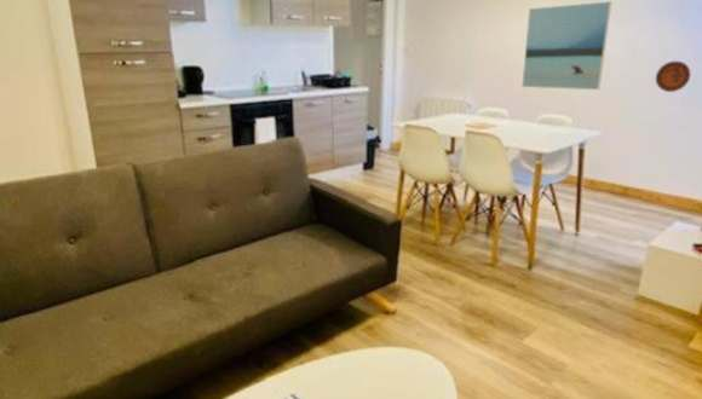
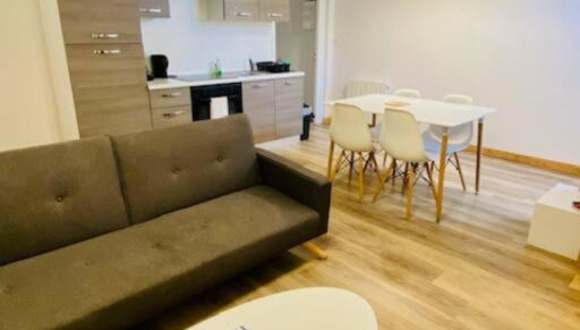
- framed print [520,0,612,91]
- decorative plate [655,60,691,93]
